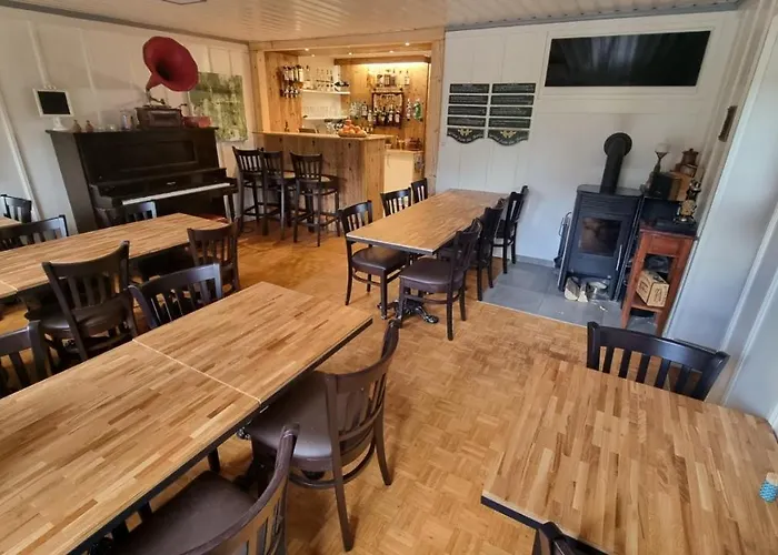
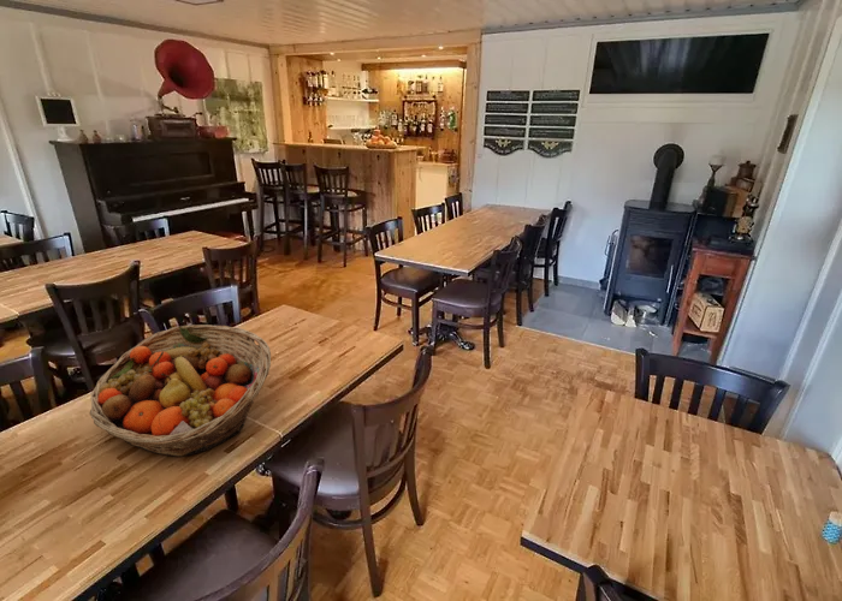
+ fruit basket [89,323,272,458]
